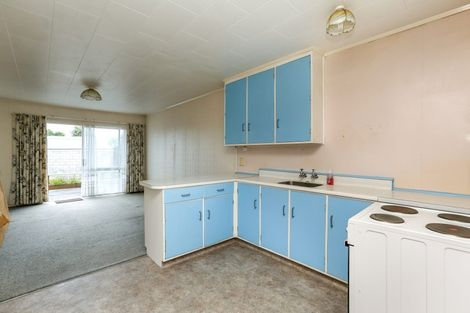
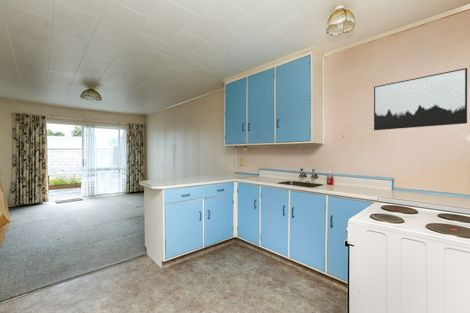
+ wall art [373,67,468,131]
